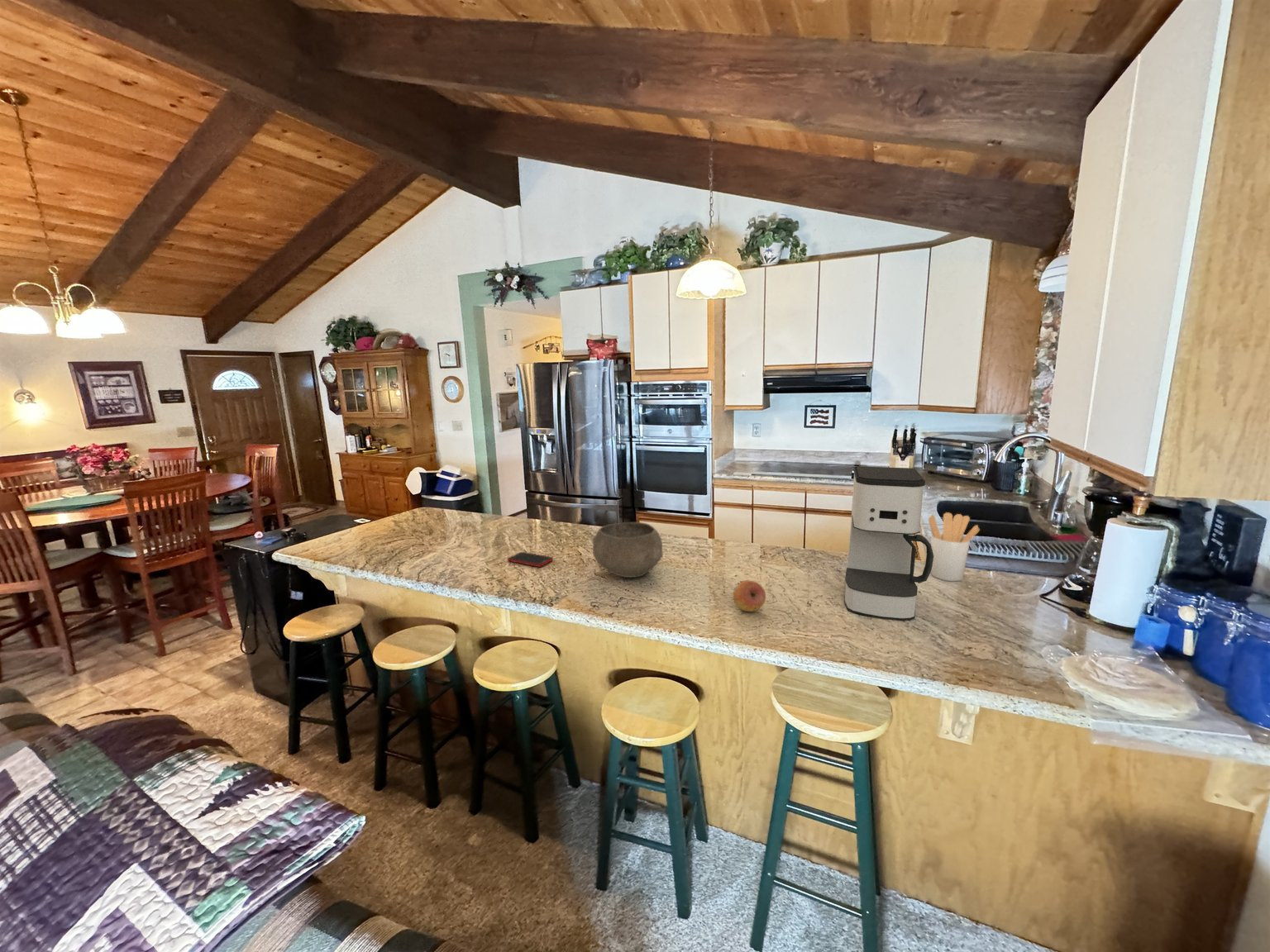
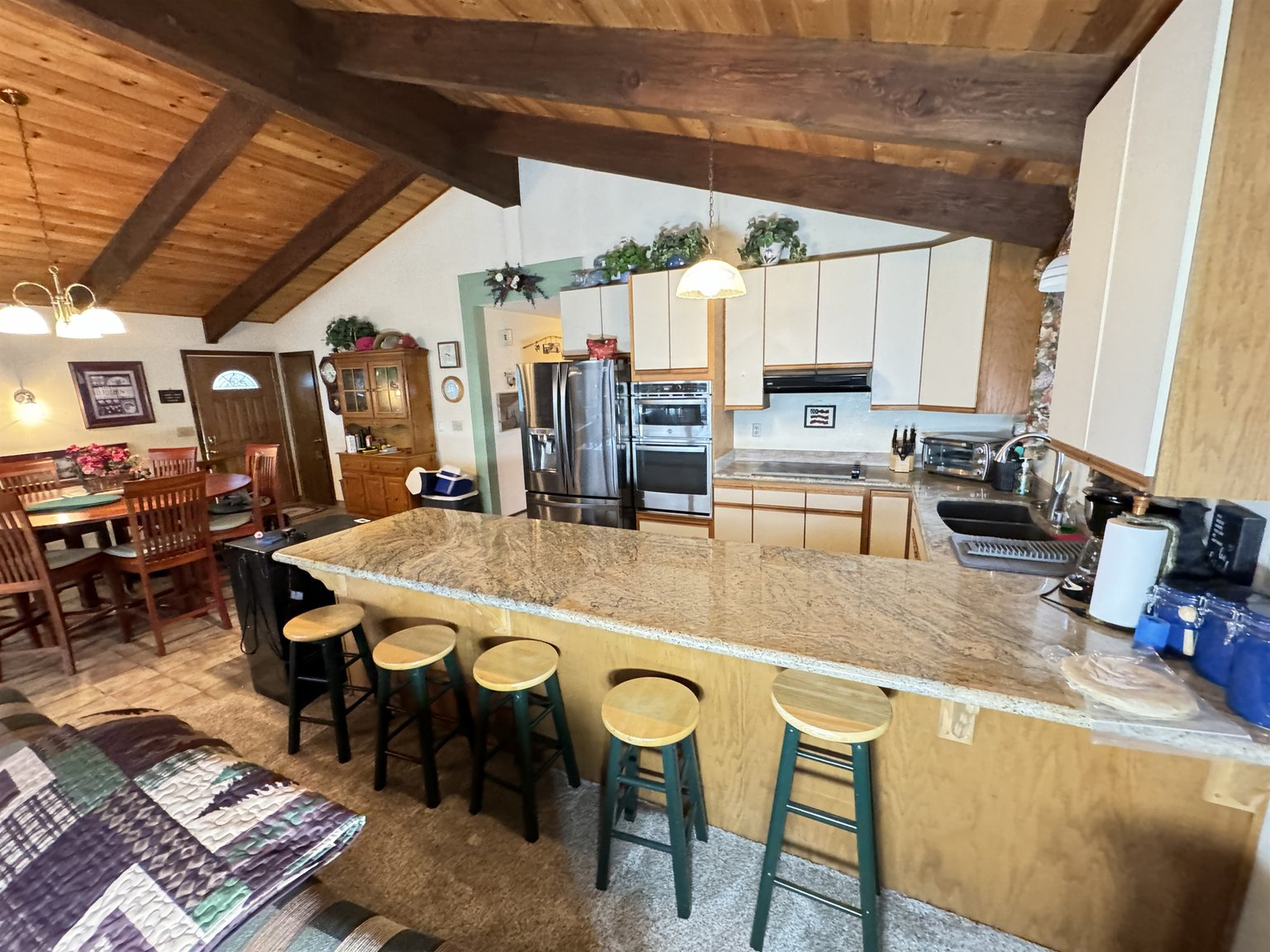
- coffee maker [843,465,934,621]
- fruit [733,580,766,612]
- bowl [592,521,664,578]
- utensil holder [928,512,981,582]
- cell phone [507,551,554,568]
